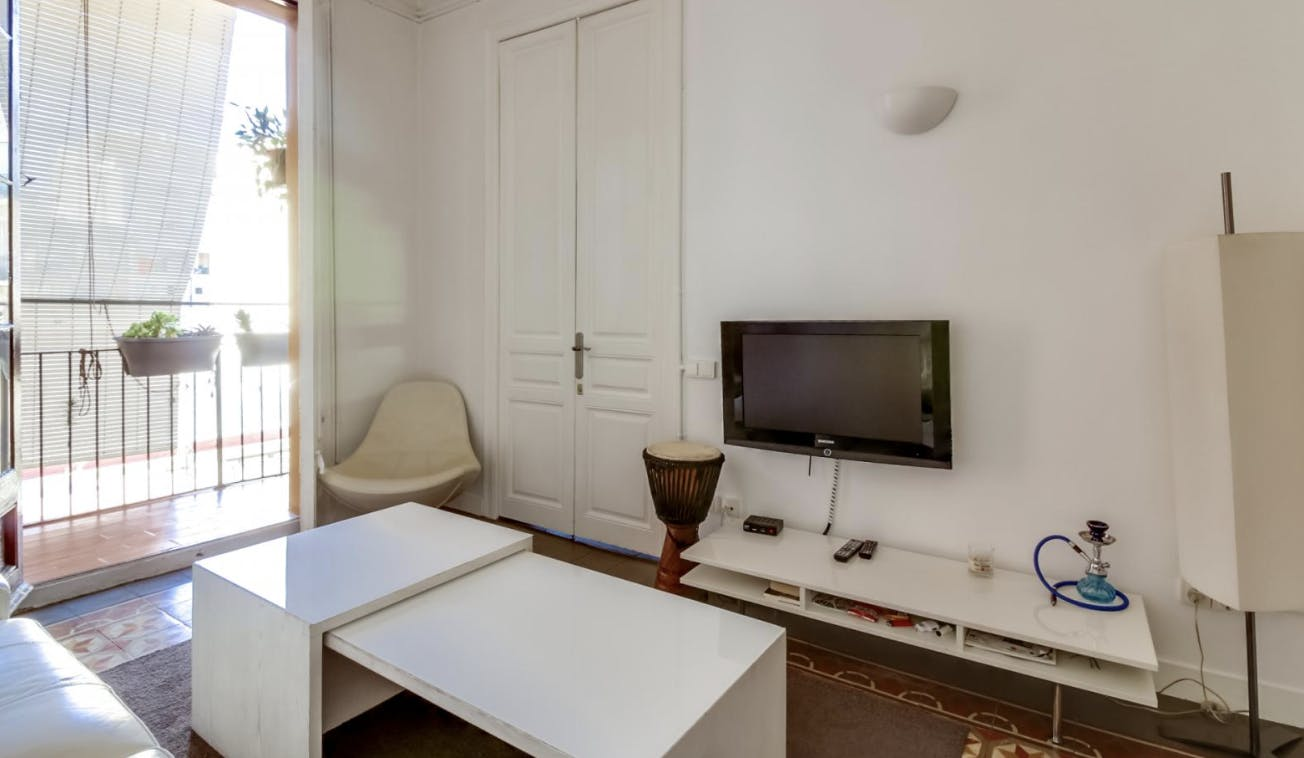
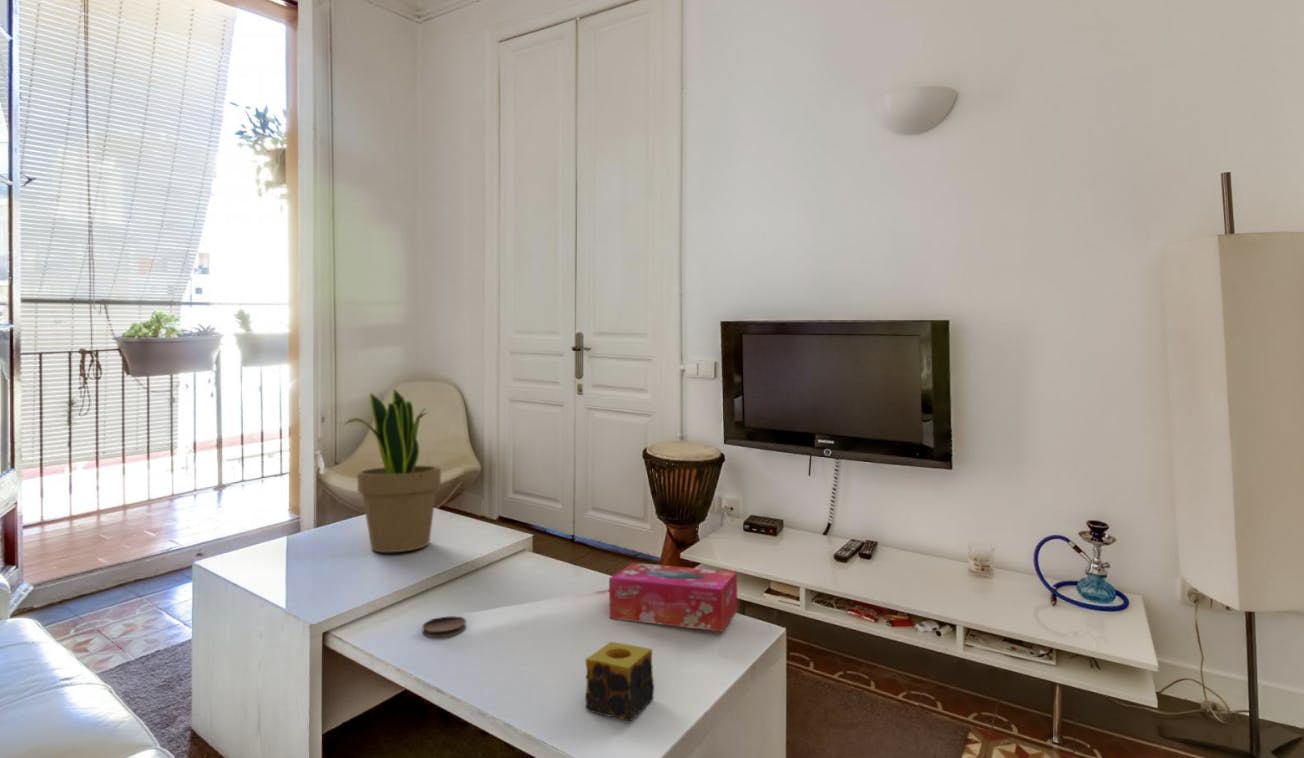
+ candle [584,641,655,722]
+ tissue box [608,562,739,633]
+ potted plant [342,388,442,554]
+ coaster [422,615,467,638]
